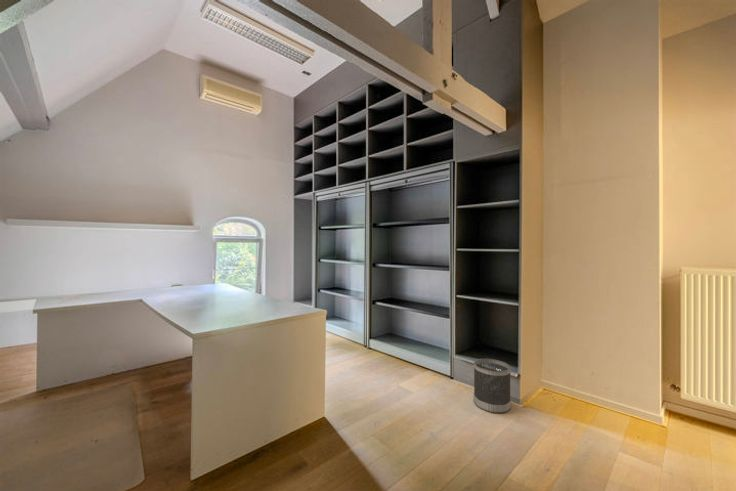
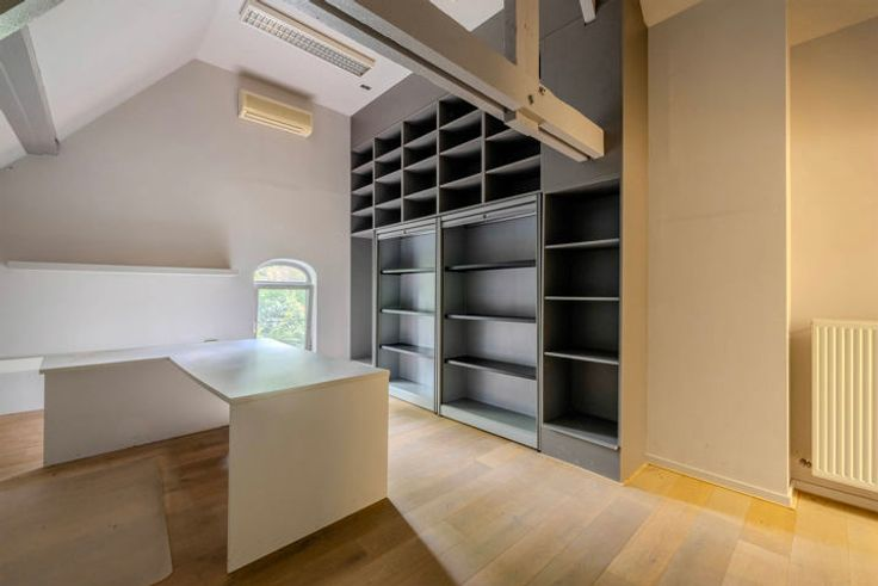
- wastebasket [473,358,512,414]
